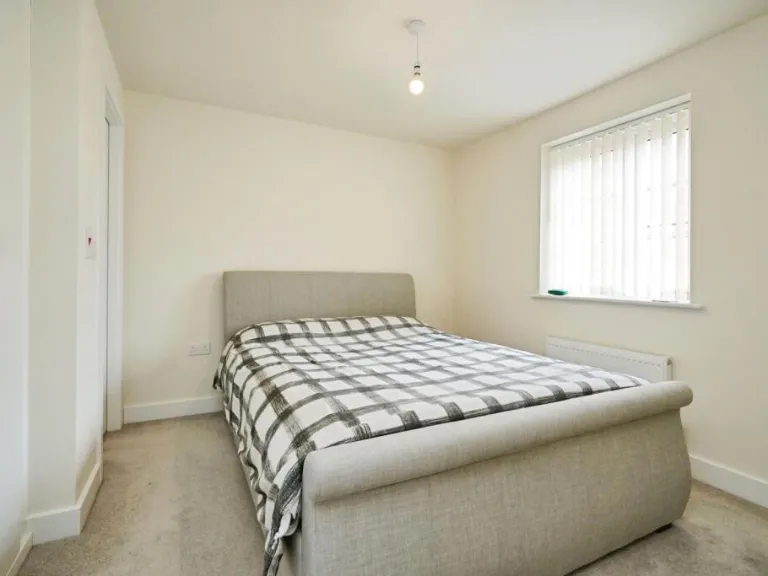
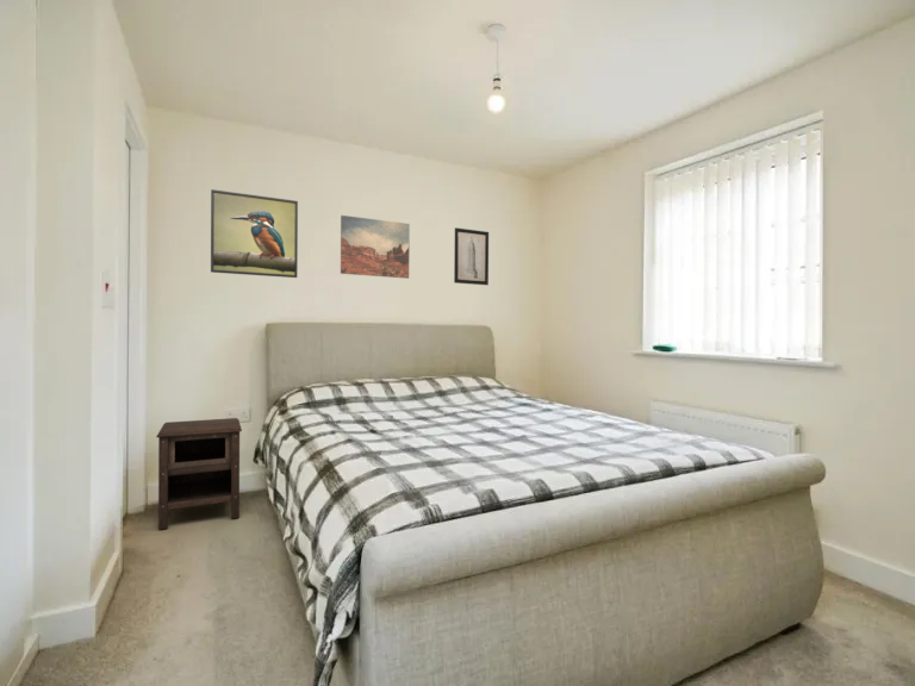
+ wall art [453,226,490,286]
+ wall art [340,214,411,280]
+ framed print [210,188,299,279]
+ nightstand [155,417,243,531]
